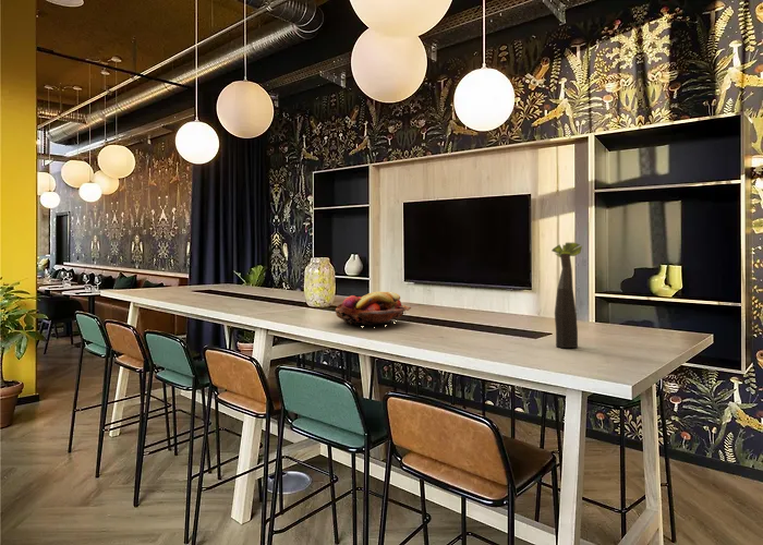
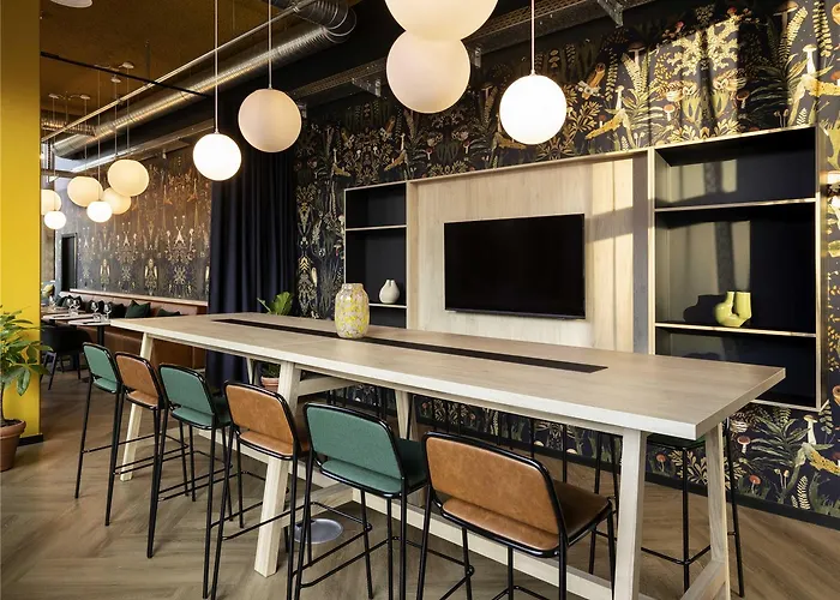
- plant [550,242,583,349]
- fruit basket [335,291,412,328]
